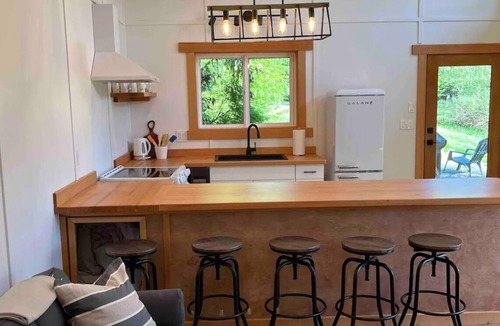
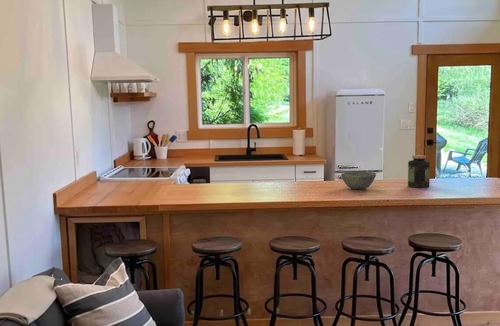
+ bowl [340,171,377,190]
+ jar [407,154,431,189]
